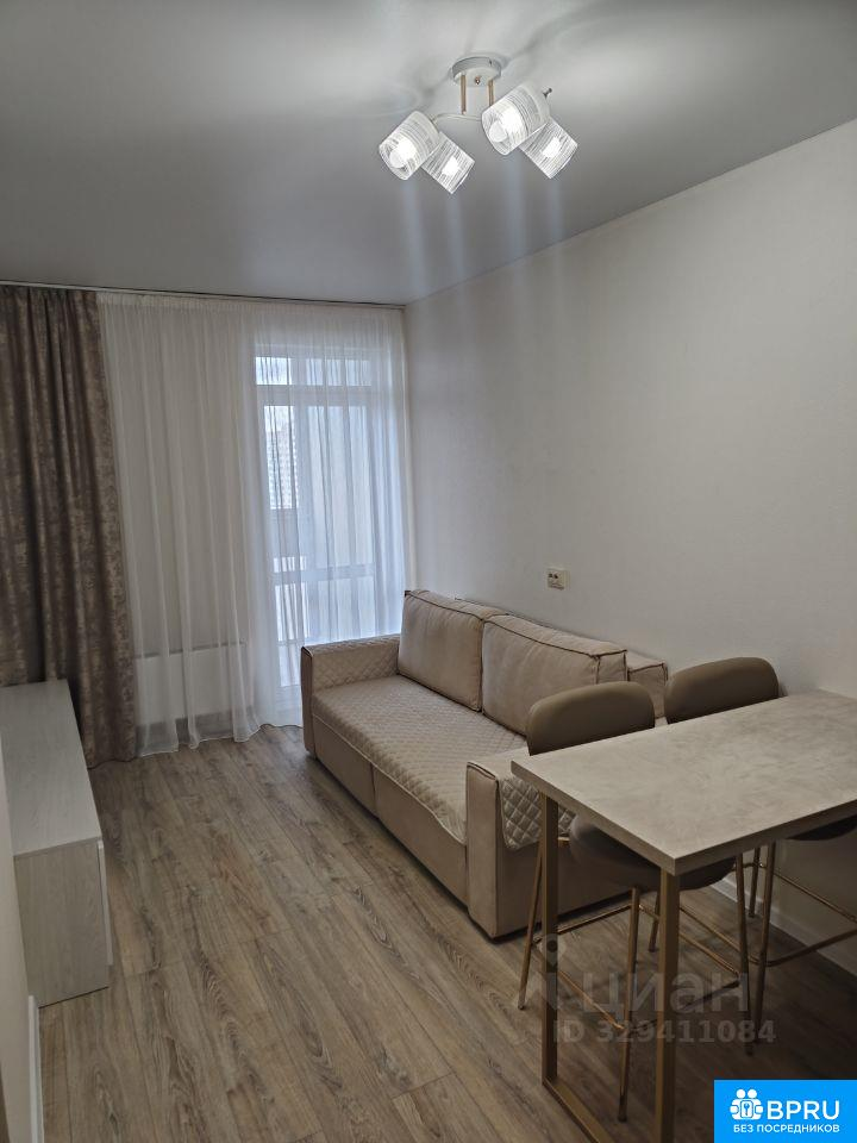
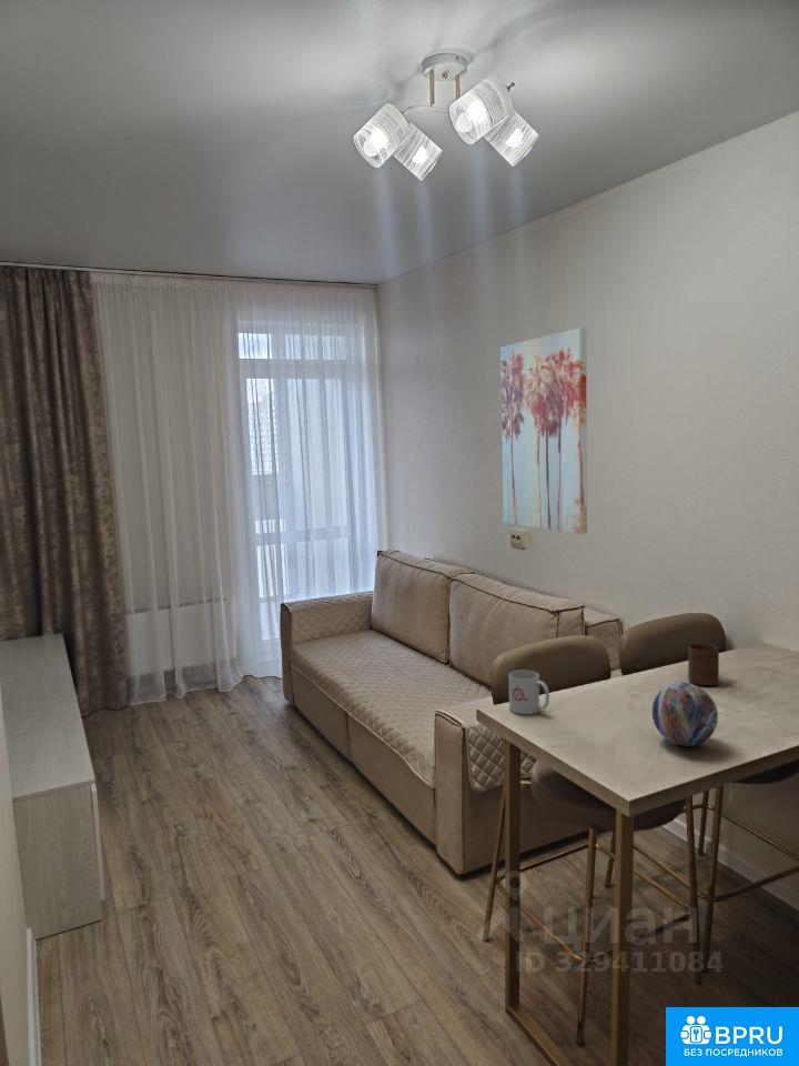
+ wall art [499,326,588,535]
+ cup [687,642,720,686]
+ mug [508,670,550,715]
+ decorative orb [651,682,719,747]
